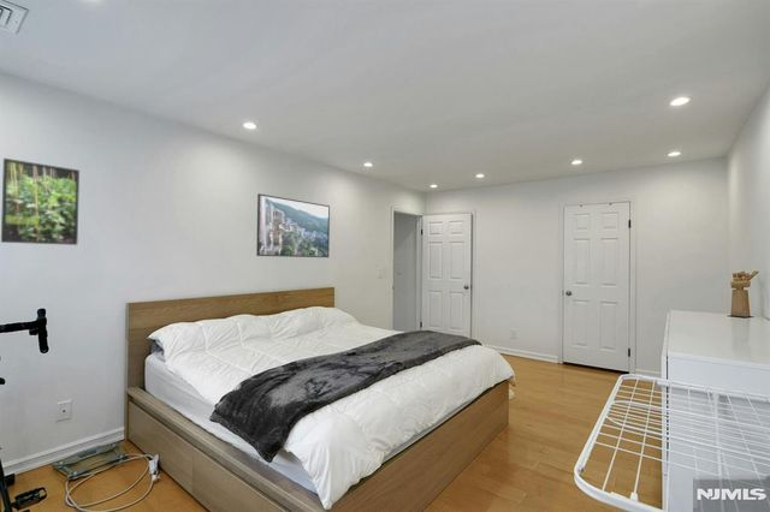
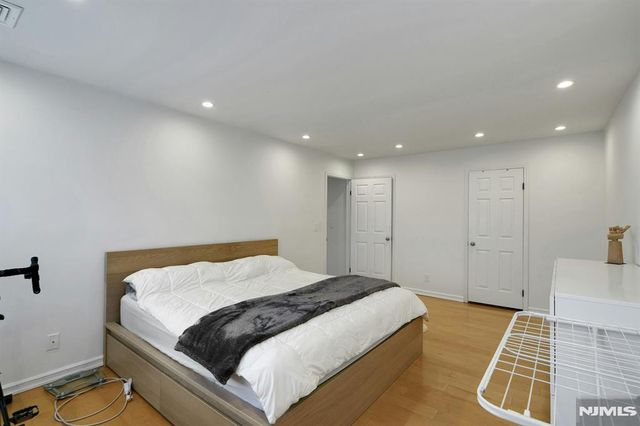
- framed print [0,157,81,246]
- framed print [255,192,331,258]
